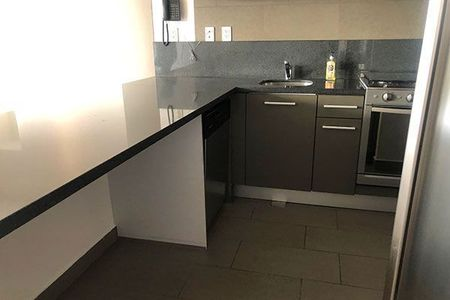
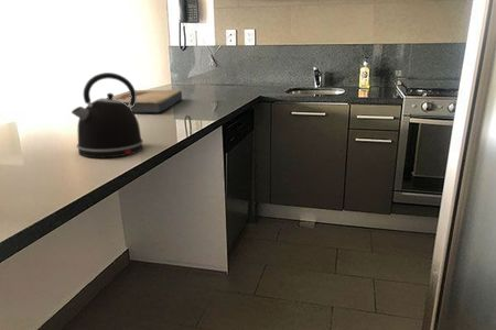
+ kettle [71,72,144,158]
+ fish fossil [105,89,183,113]
